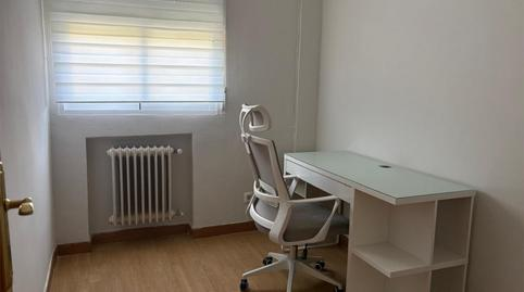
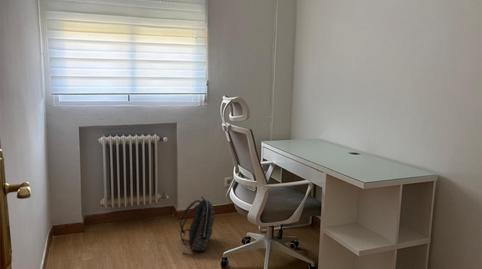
+ backpack [179,196,216,254]
